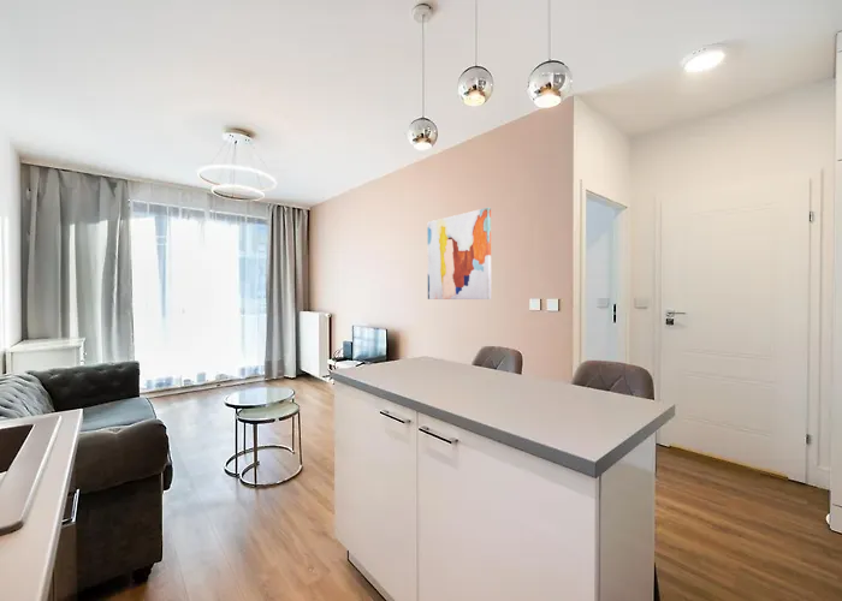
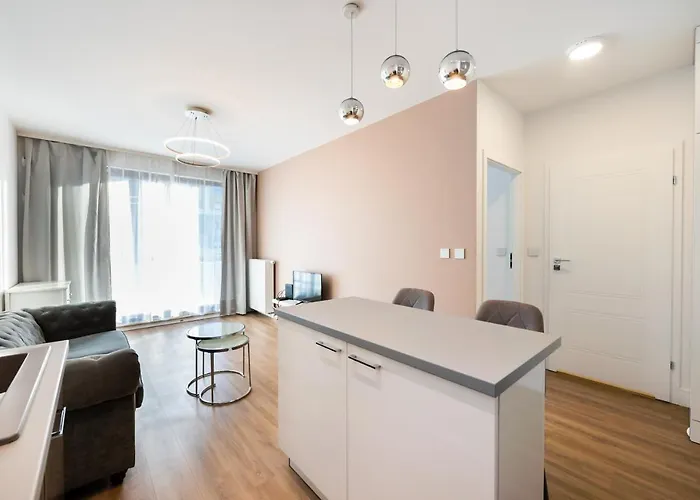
- wall art [427,207,492,300]
